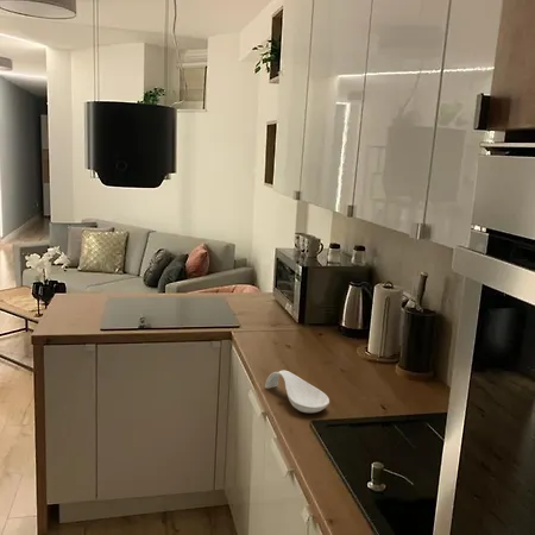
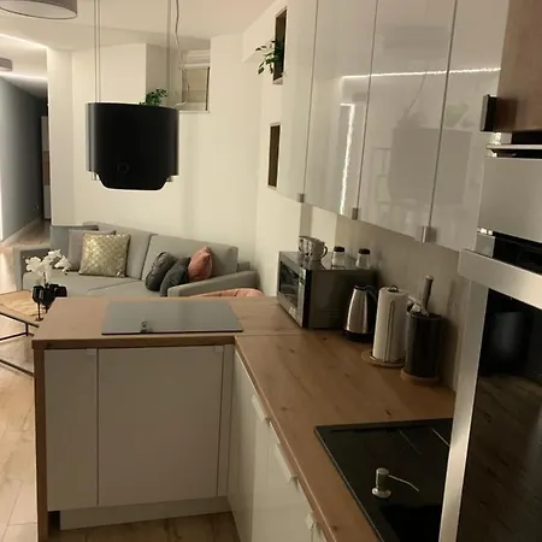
- spoon rest [264,370,331,414]
